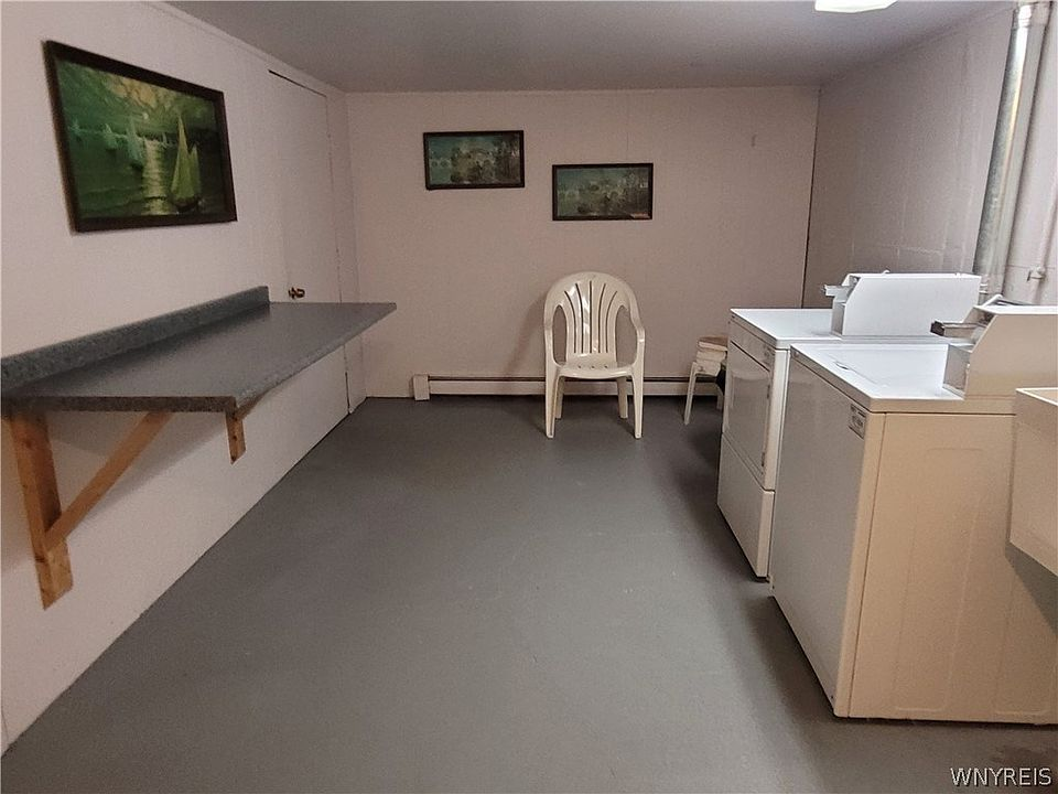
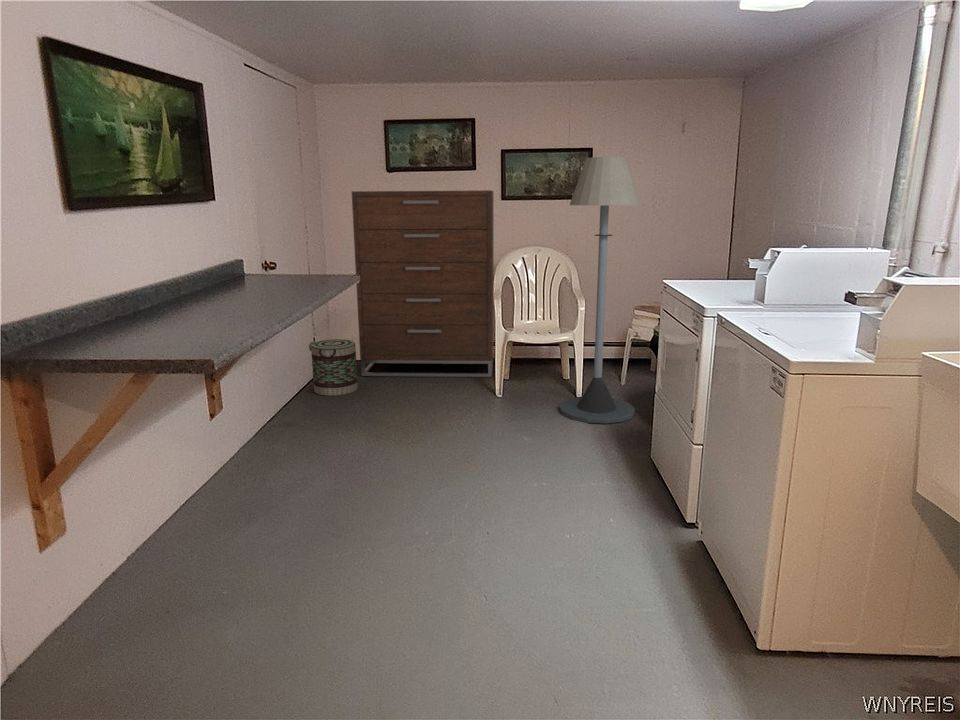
+ floor lamp [558,156,642,425]
+ basket [308,338,359,397]
+ dresser [351,189,495,378]
